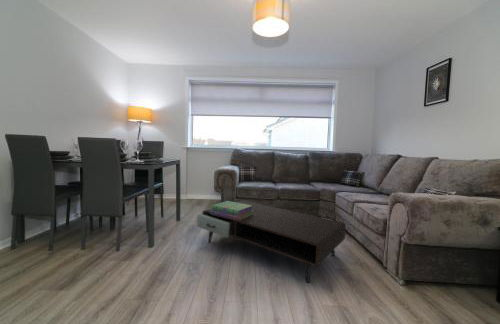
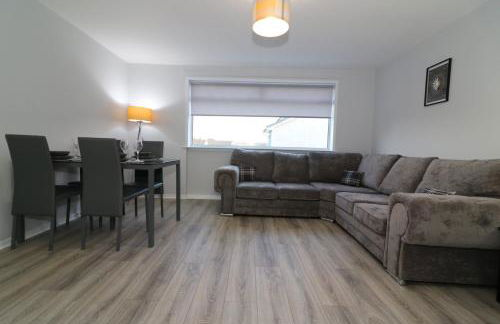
- stack of books [210,200,254,221]
- coffee table [196,200,347,284]
